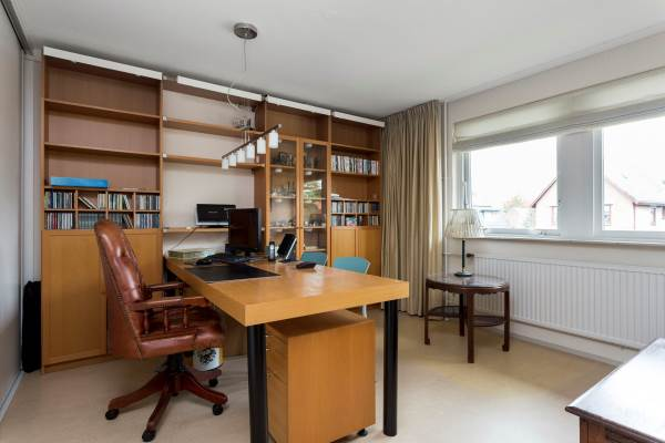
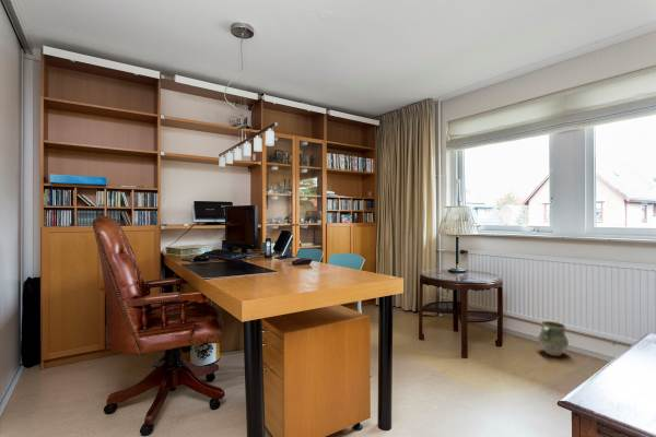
+ ceramic jug [537,320,570,357]
